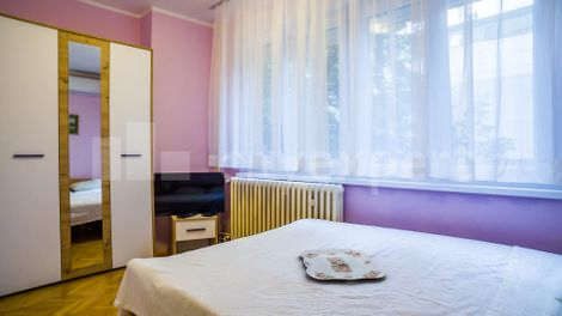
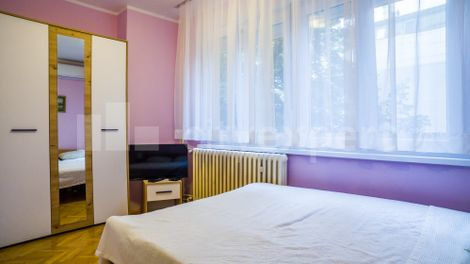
- serving tray [299,247,387,281]
